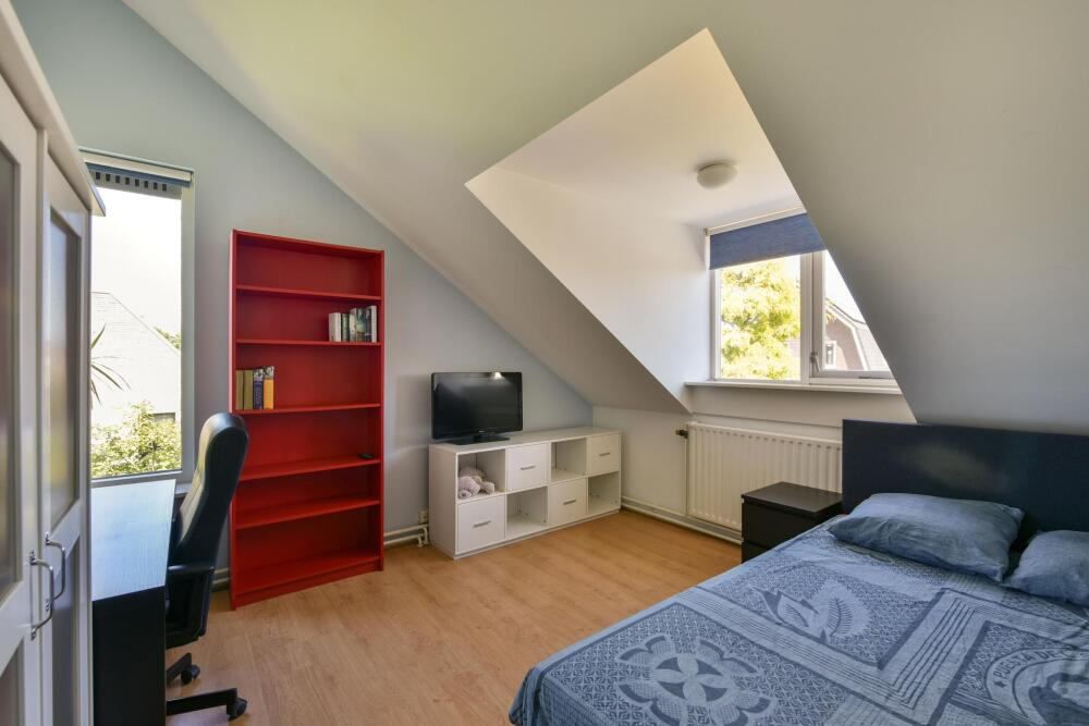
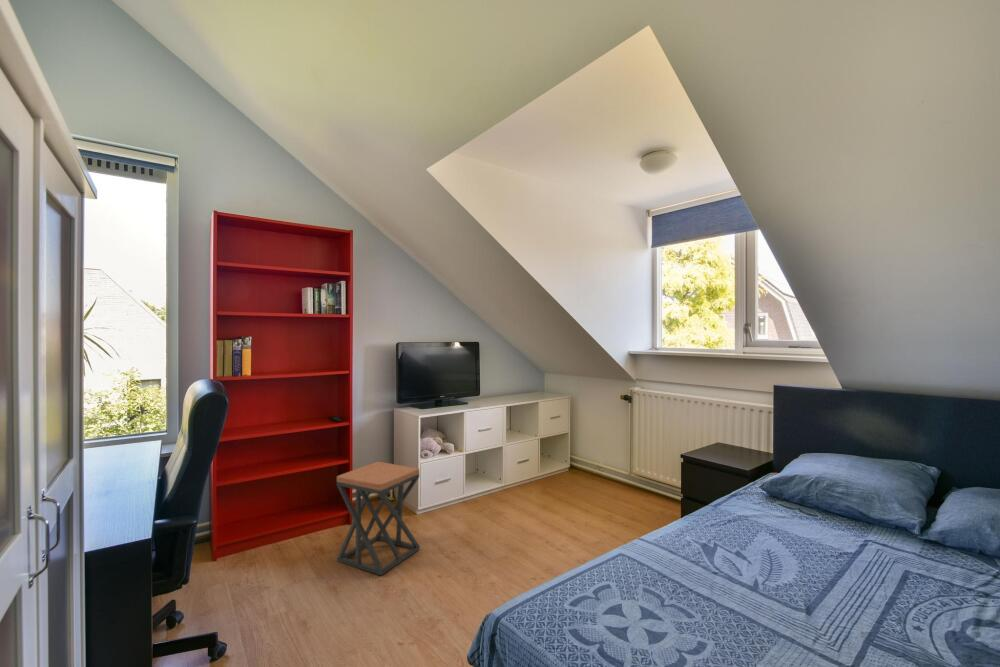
+ stool [336,461,421,576]
